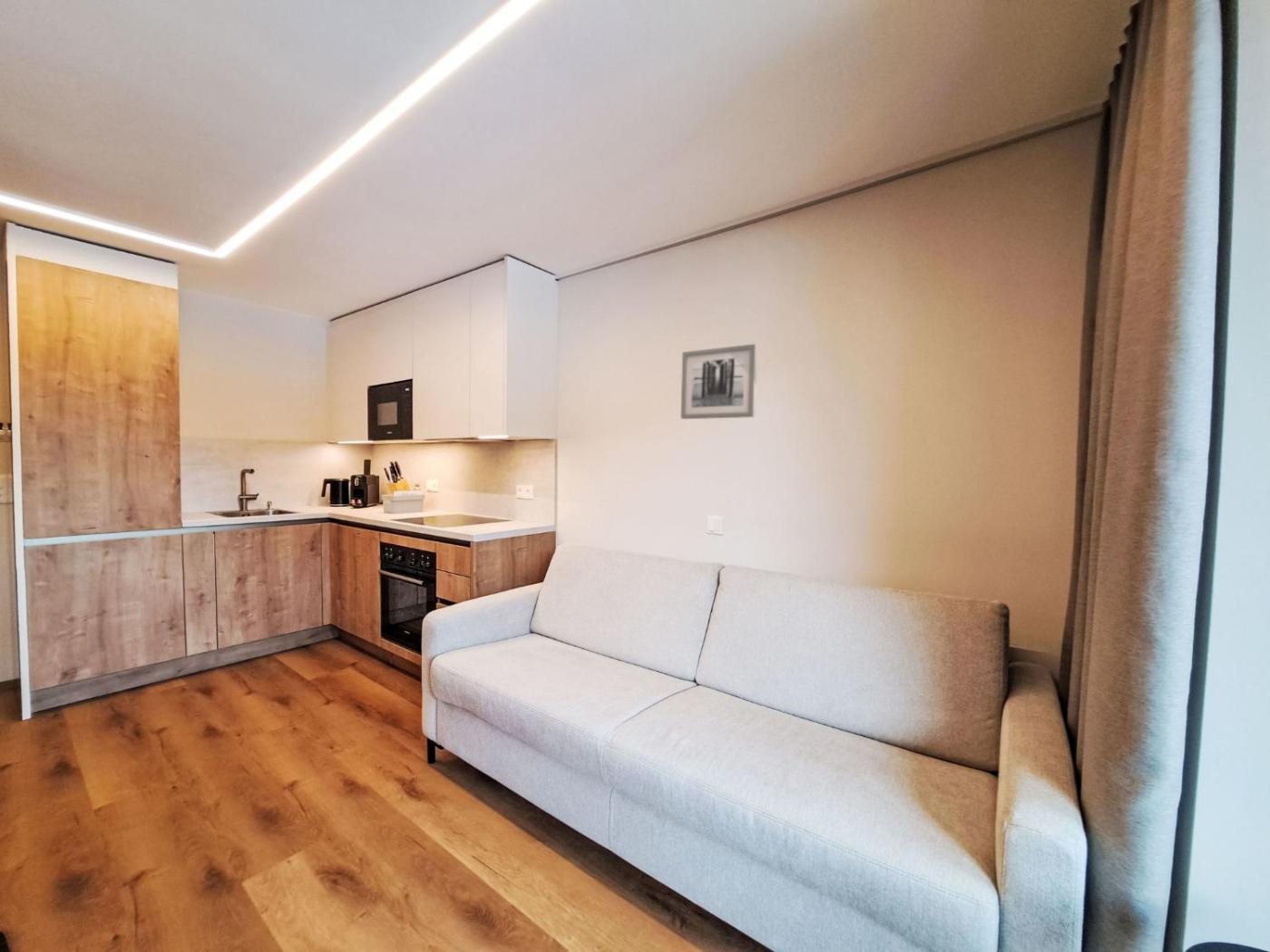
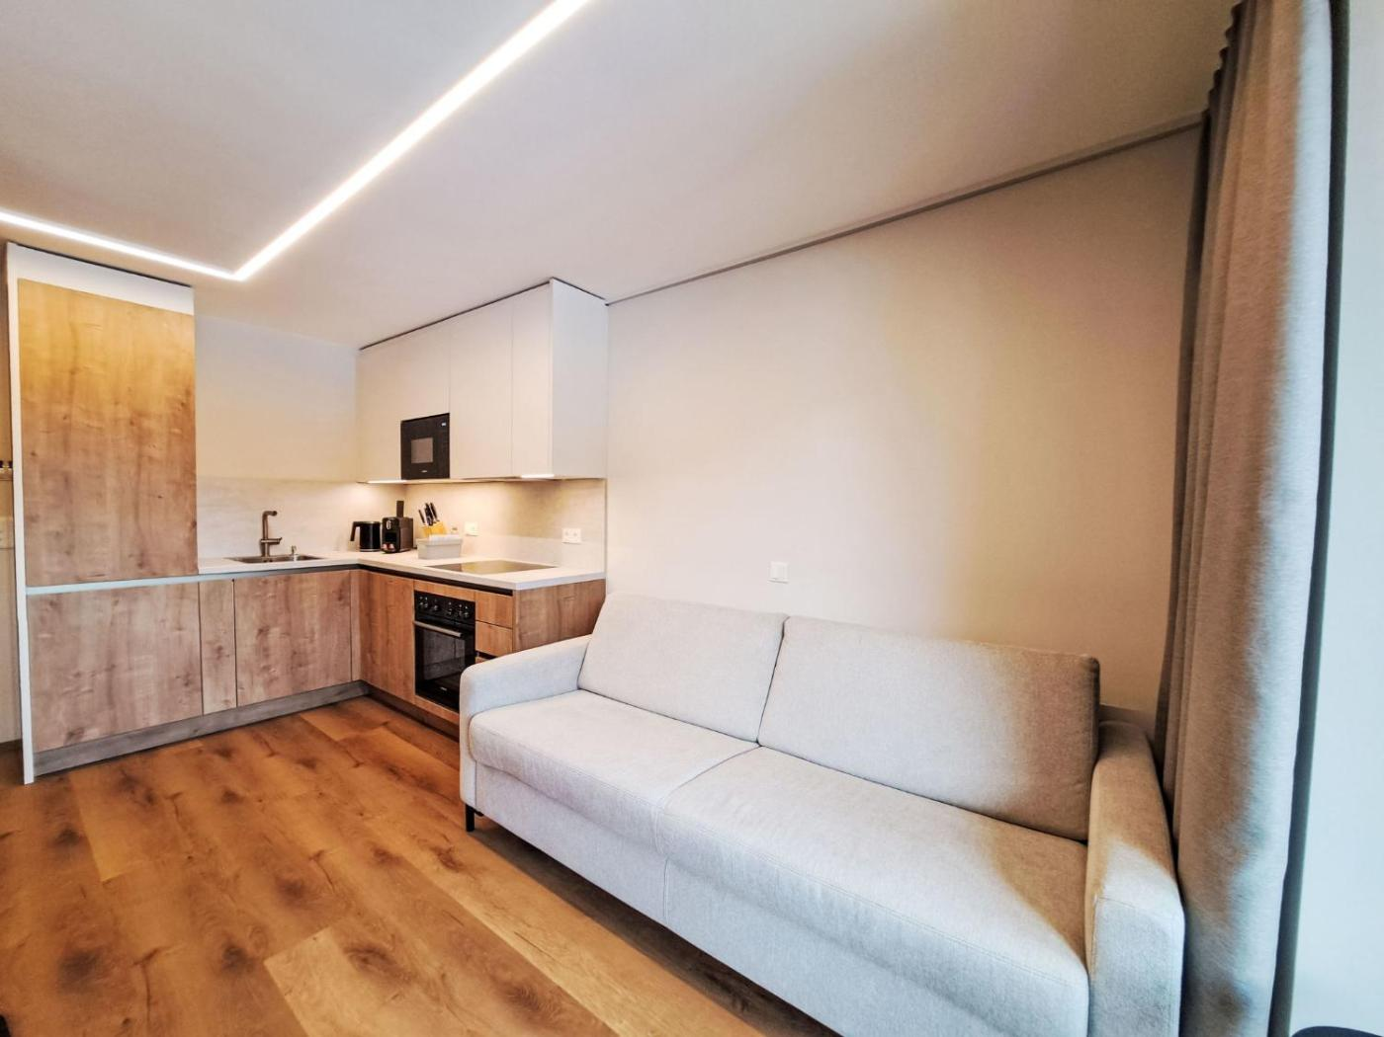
- wall art [680,343,758,420]
